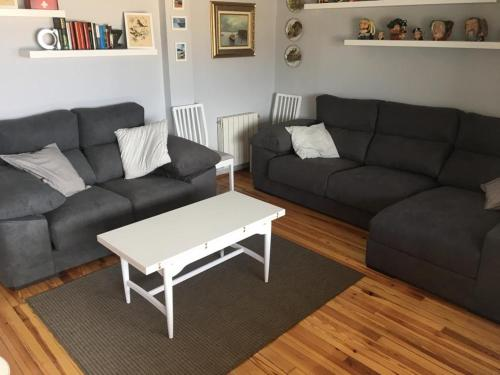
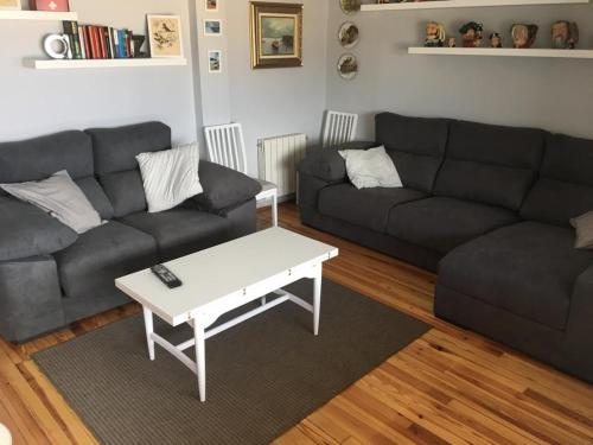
+ remote control [148,262,183,290]
